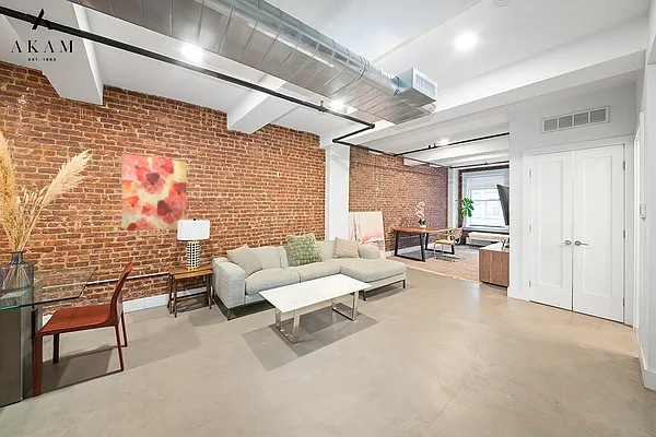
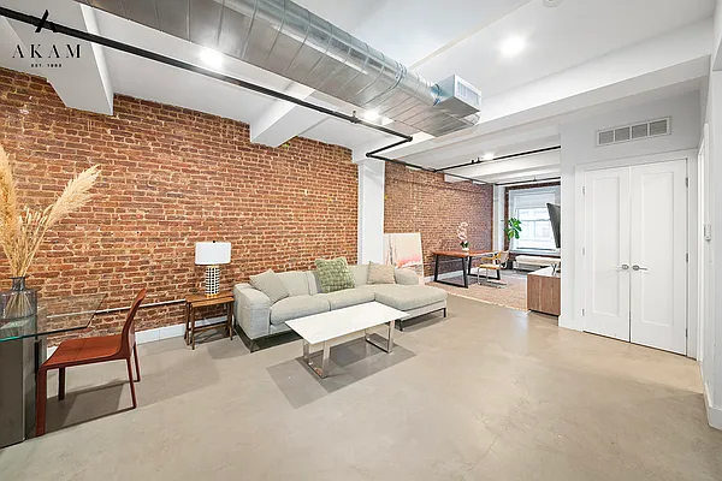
- wall art [120,152,188,232]
